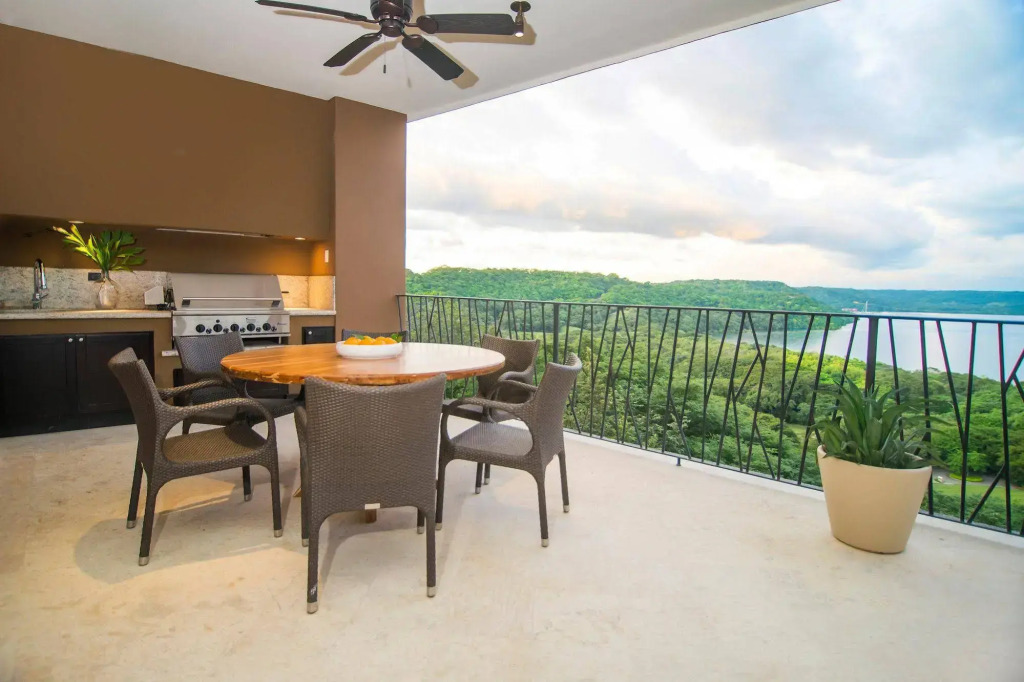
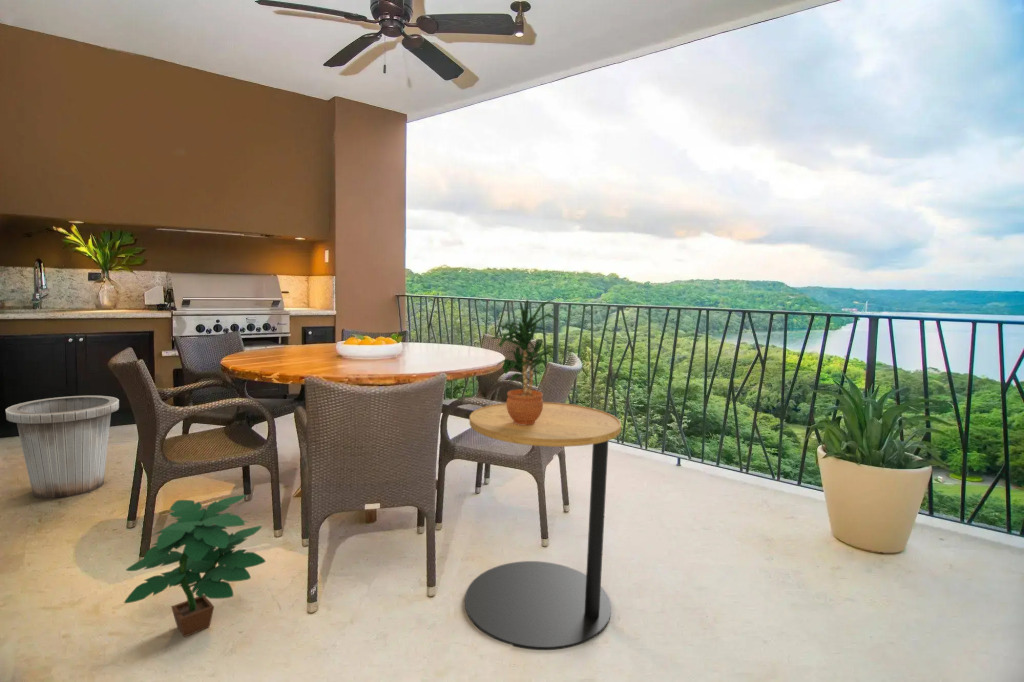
+ potted plant [490,298,560,425]
+ side table [464,401,622,651]
+ potted plant [123,494,267,638]
+ trash can [5,395,120,500]
